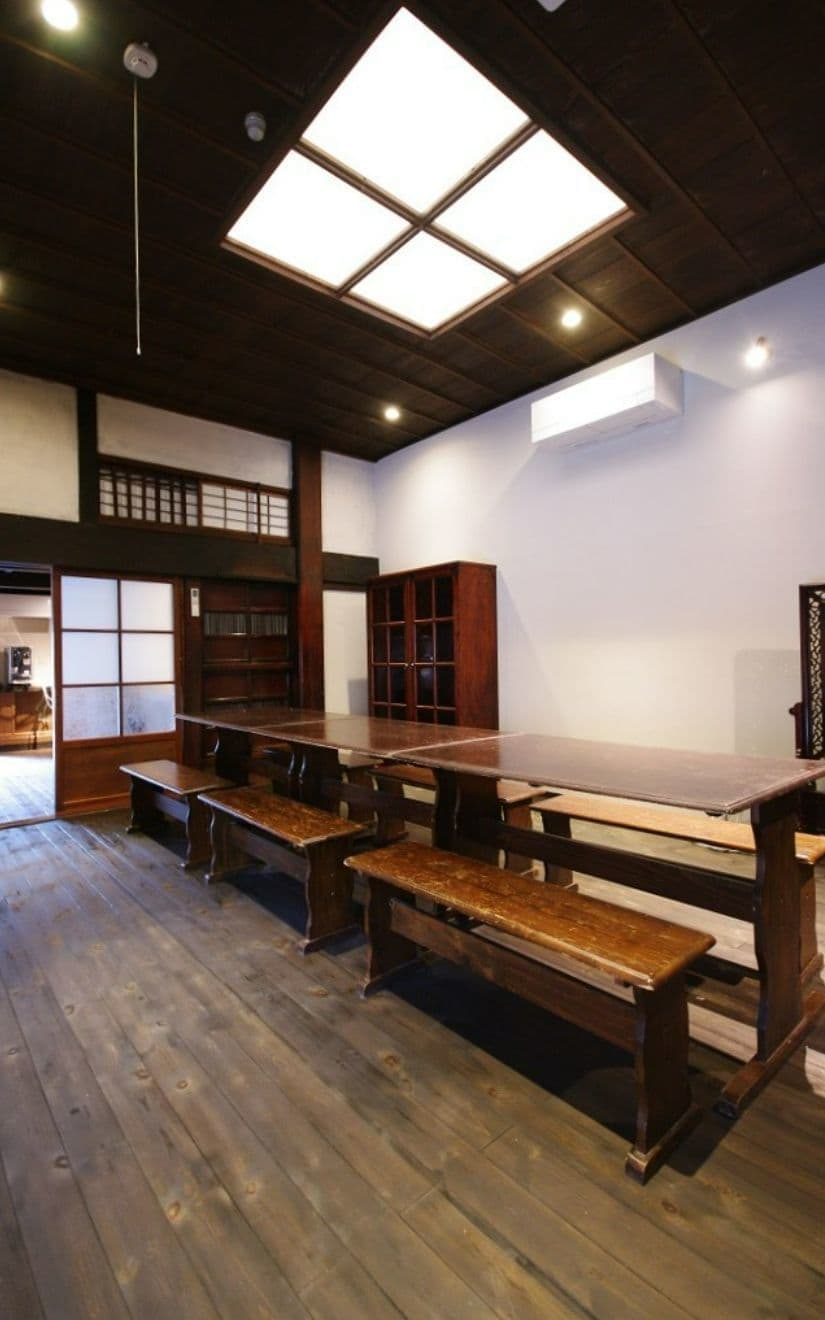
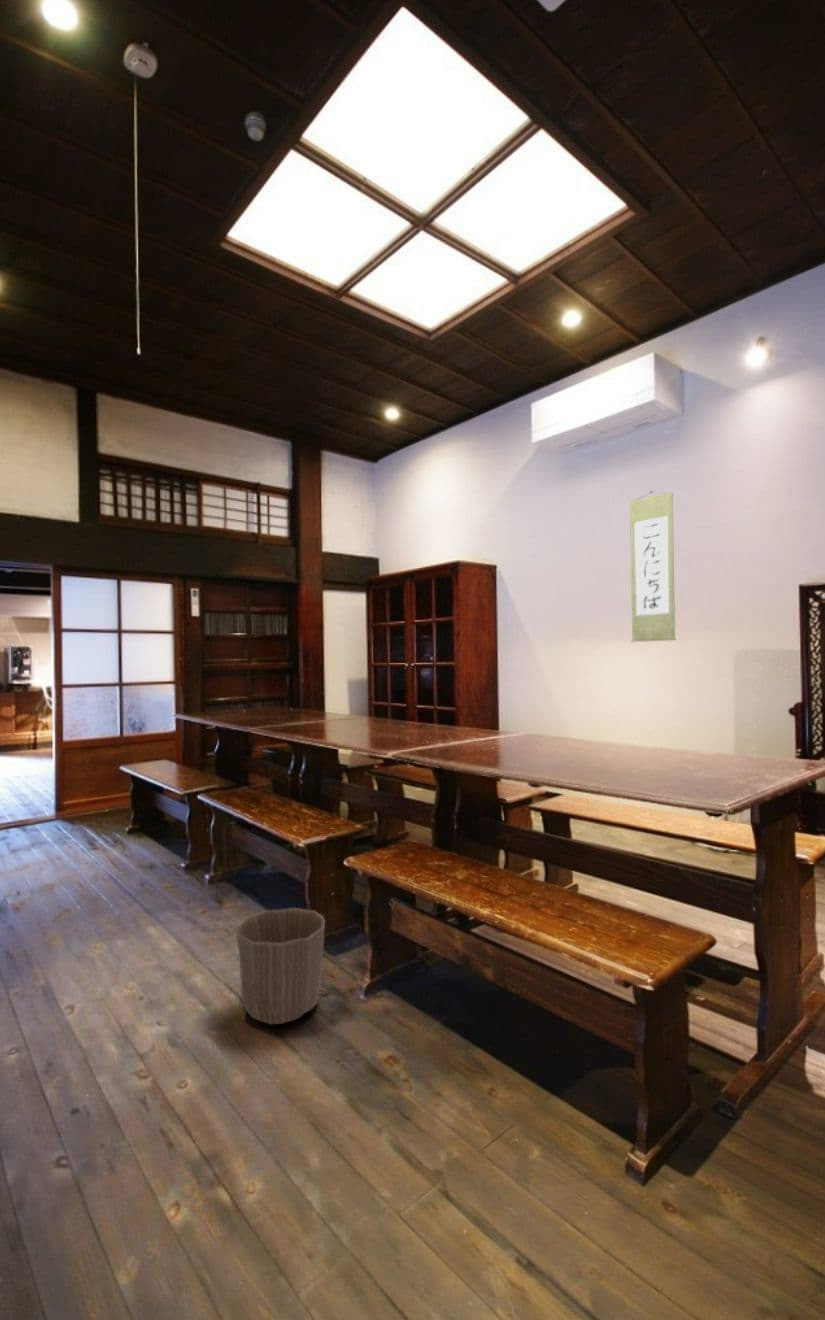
+ waste basket [235,907,326,1025]
+ wall scroll [629,490,678,643]
